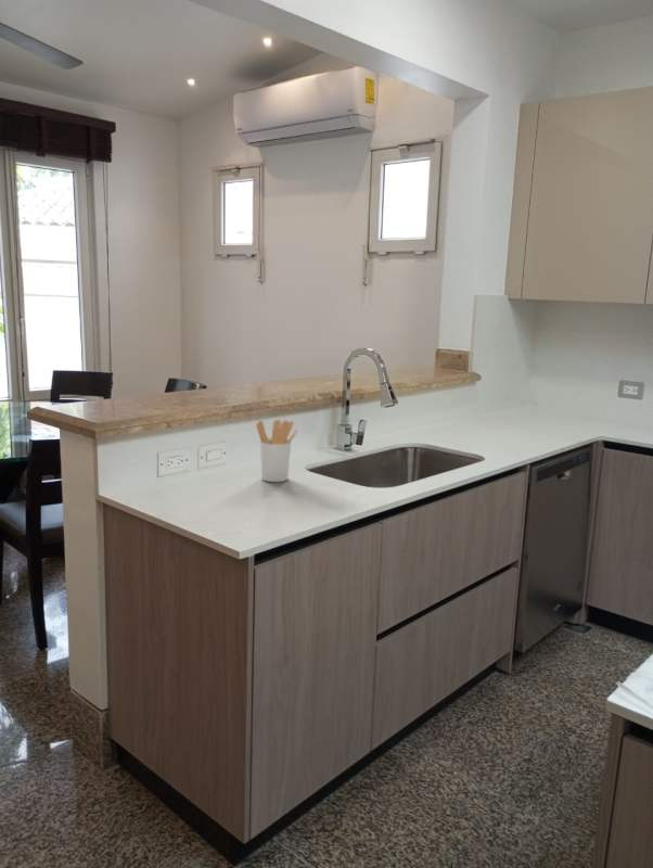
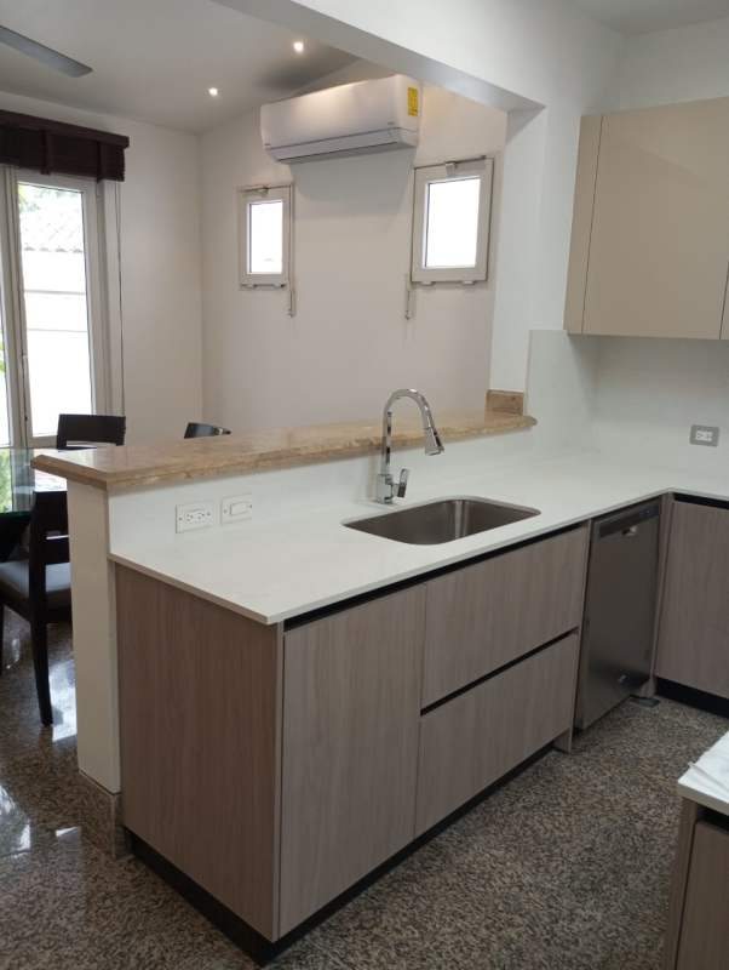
- utensil holder [255,419,299,483]
